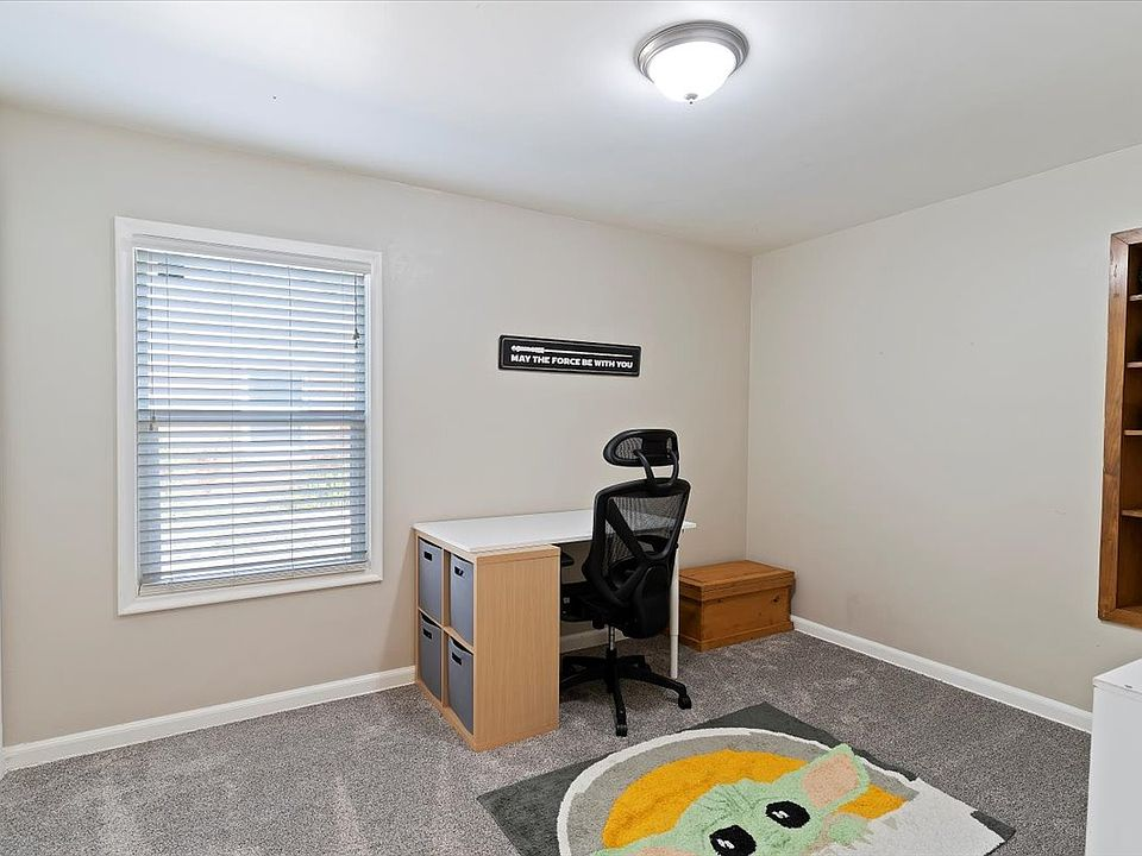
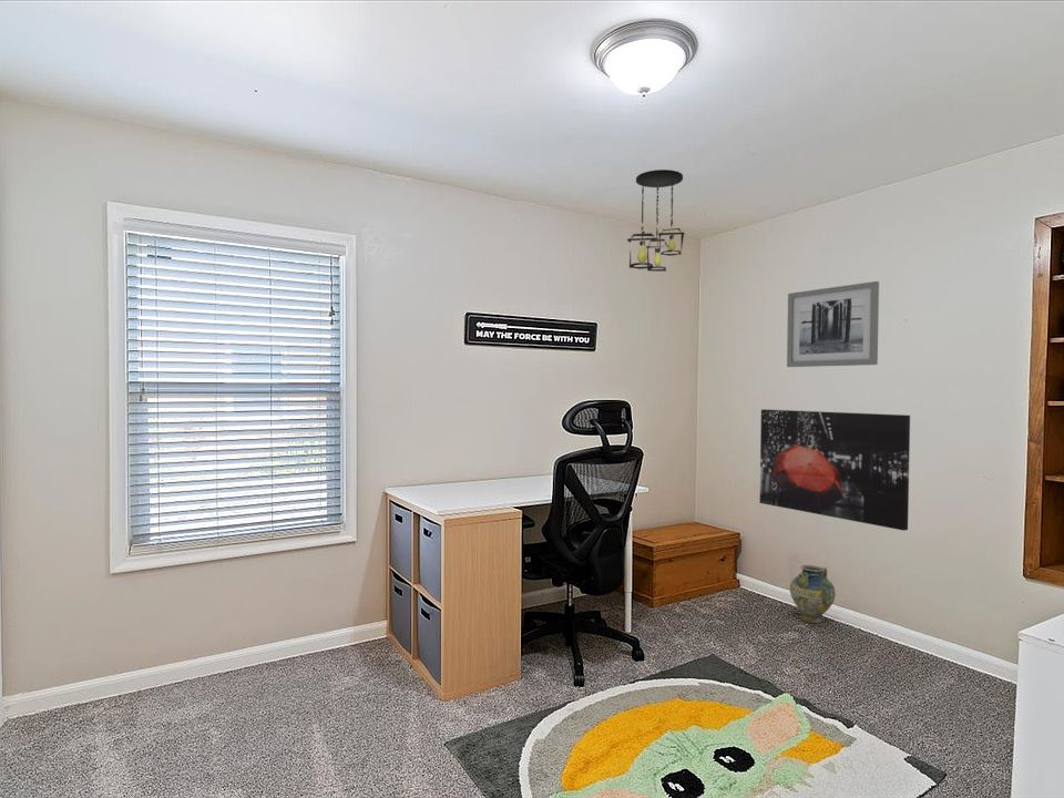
+ ceramic jug [789,564,837,624]
+ wall art [786,280,880,368]
+ ceiling light fixture [626,168,686,273]
+ wall art [758,408,911,532]
